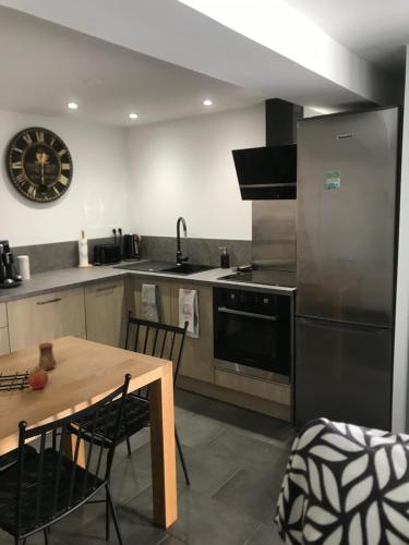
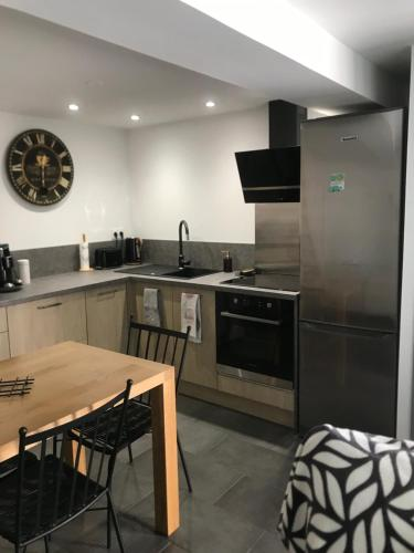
- fruit [27,365,49,390]
- cup [37,341,57,371]
